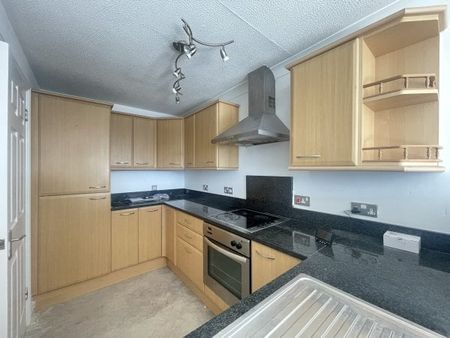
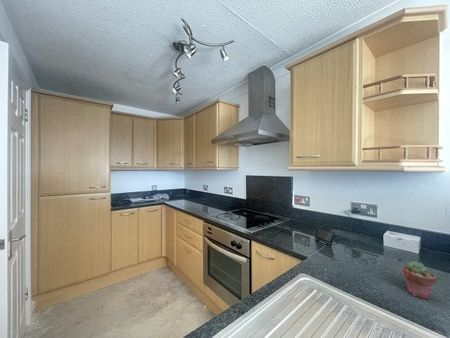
+ potted succulent [402,260,437,300]
